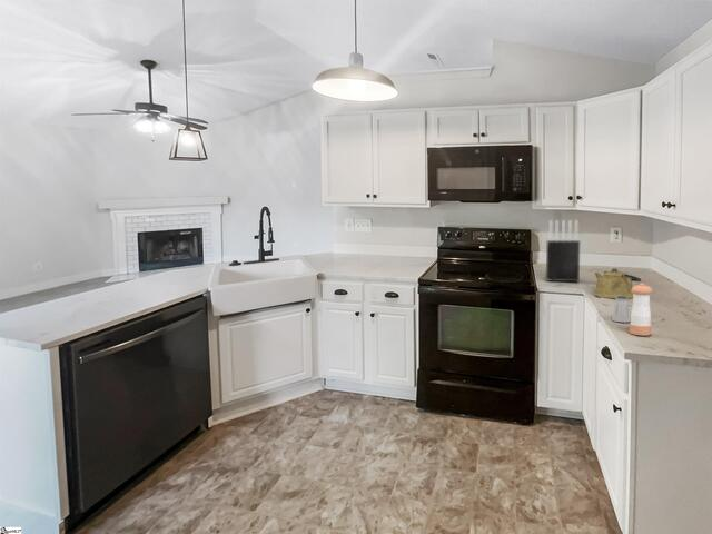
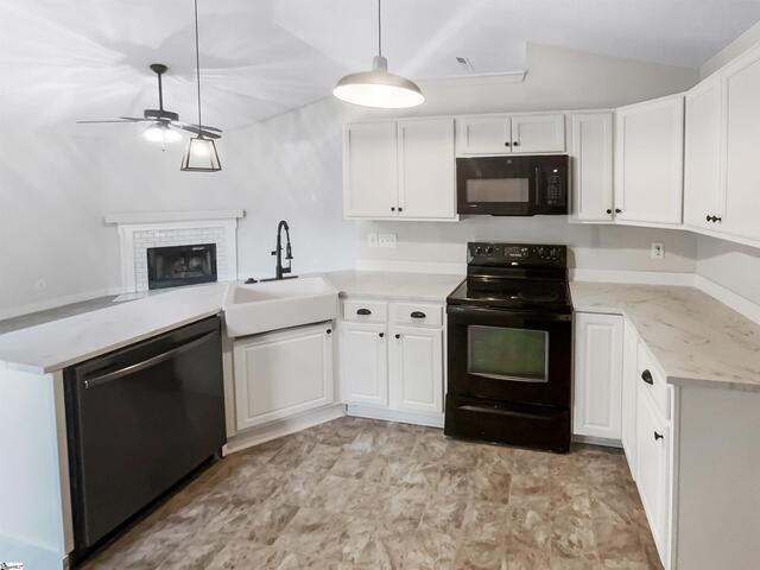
- knife block [545,219,581,283]
- pepper shaker [629,283,653,336]
- saltshaker [611,296,631,324]
- kettle [593,267,642,299]
